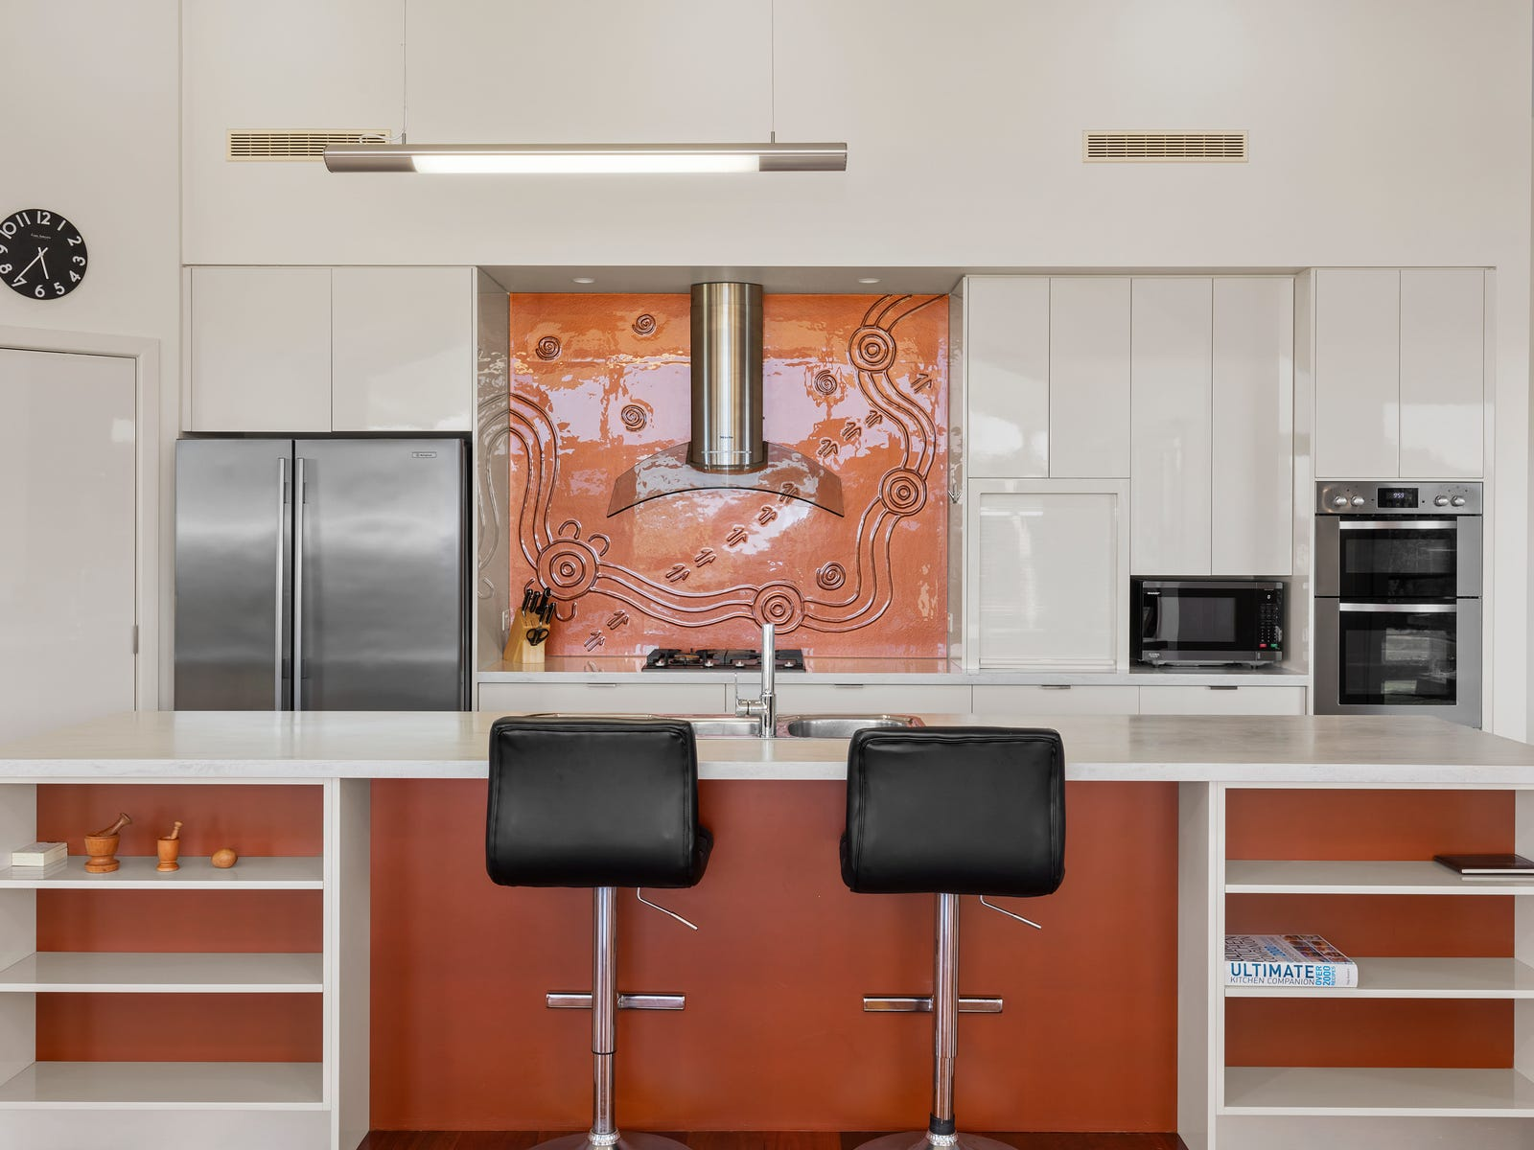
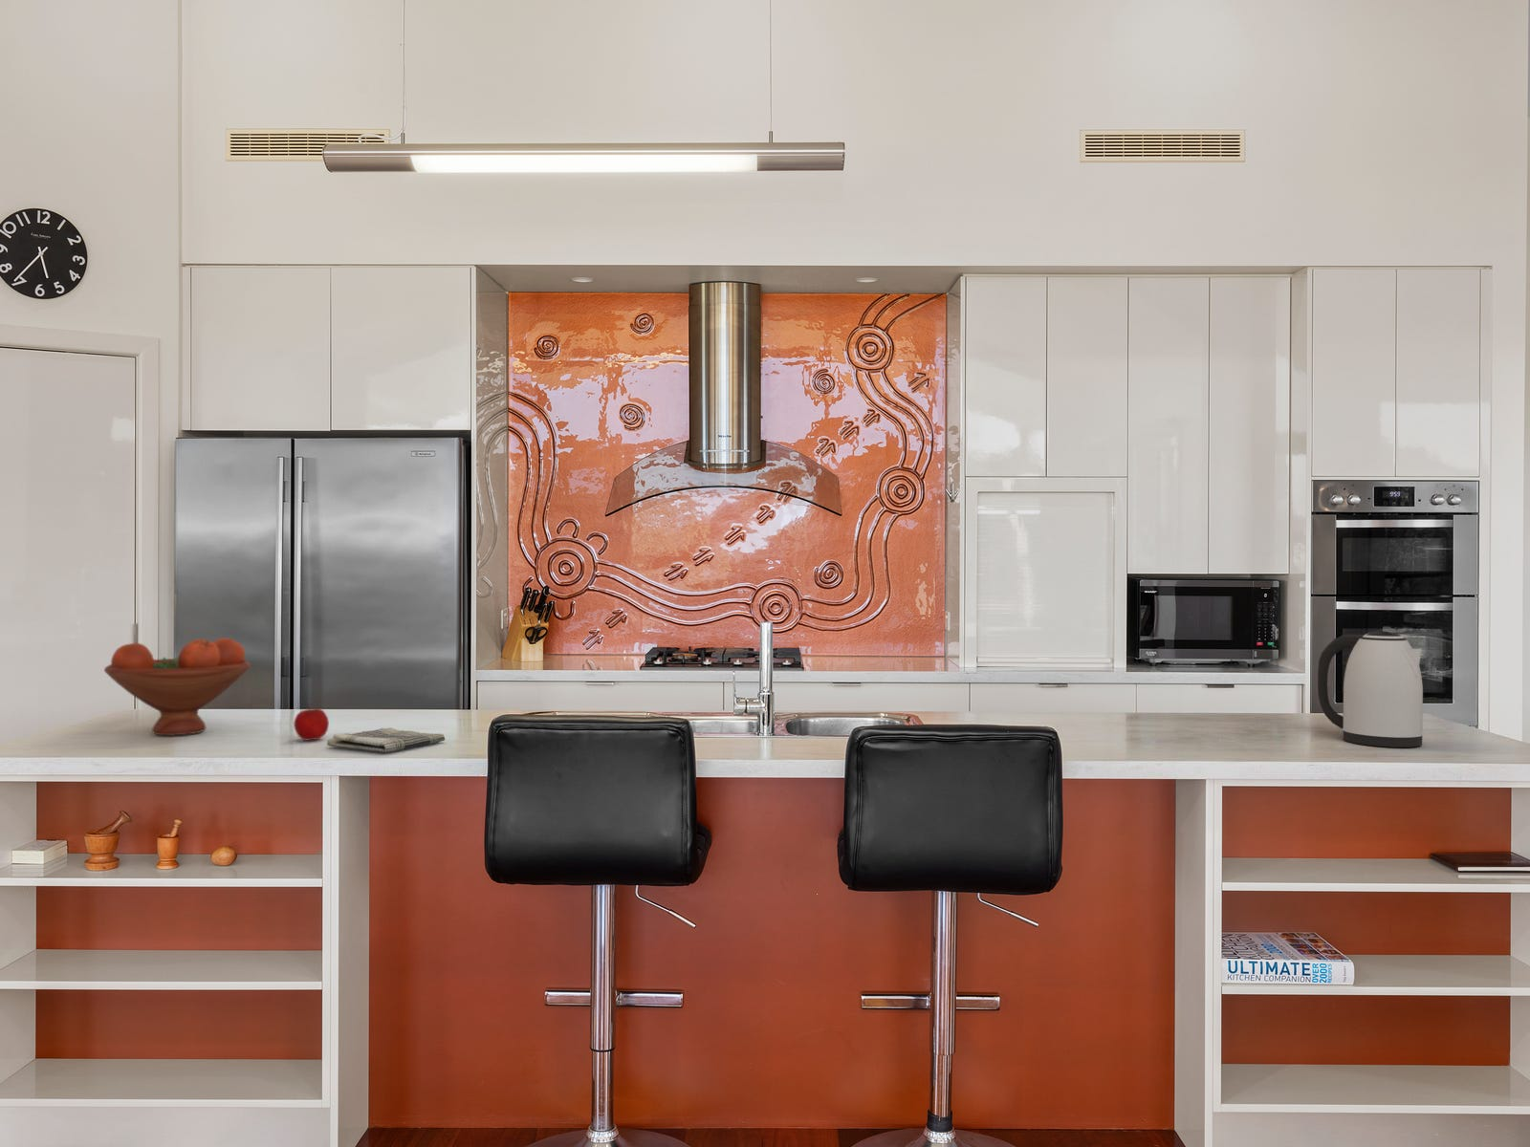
+ kettle [1317,631,1424,748]
+ fruit bowl [104,636,252,736]
+ dish towel [326,727,446,753]
+ apple [293,702,330,742]
